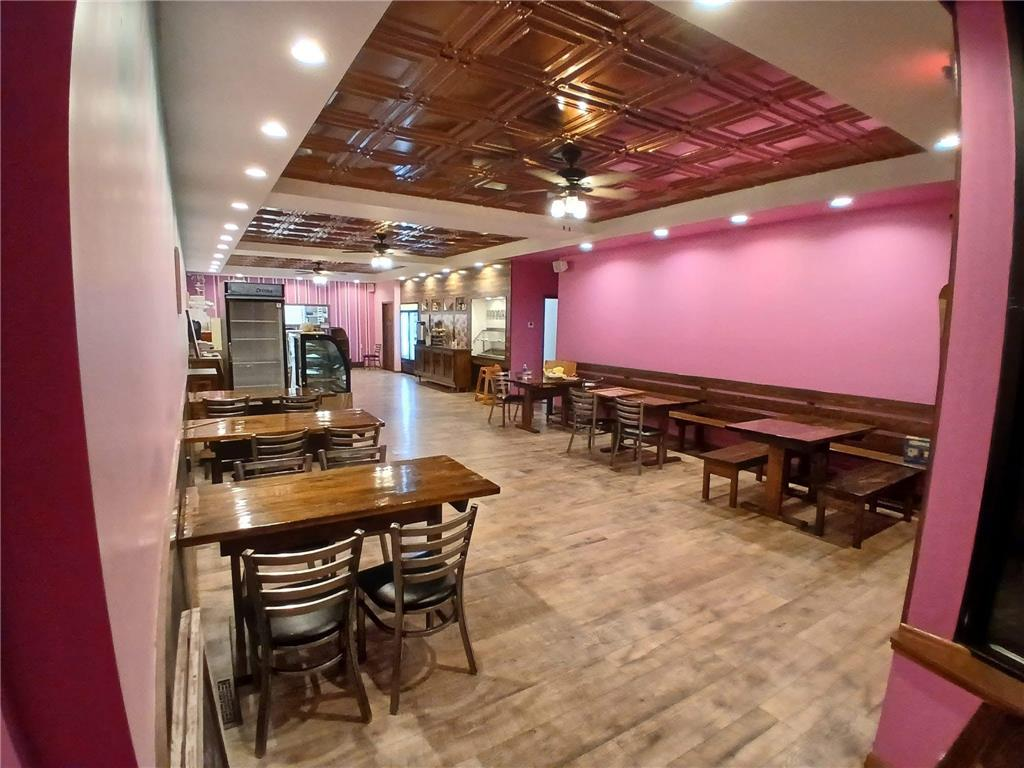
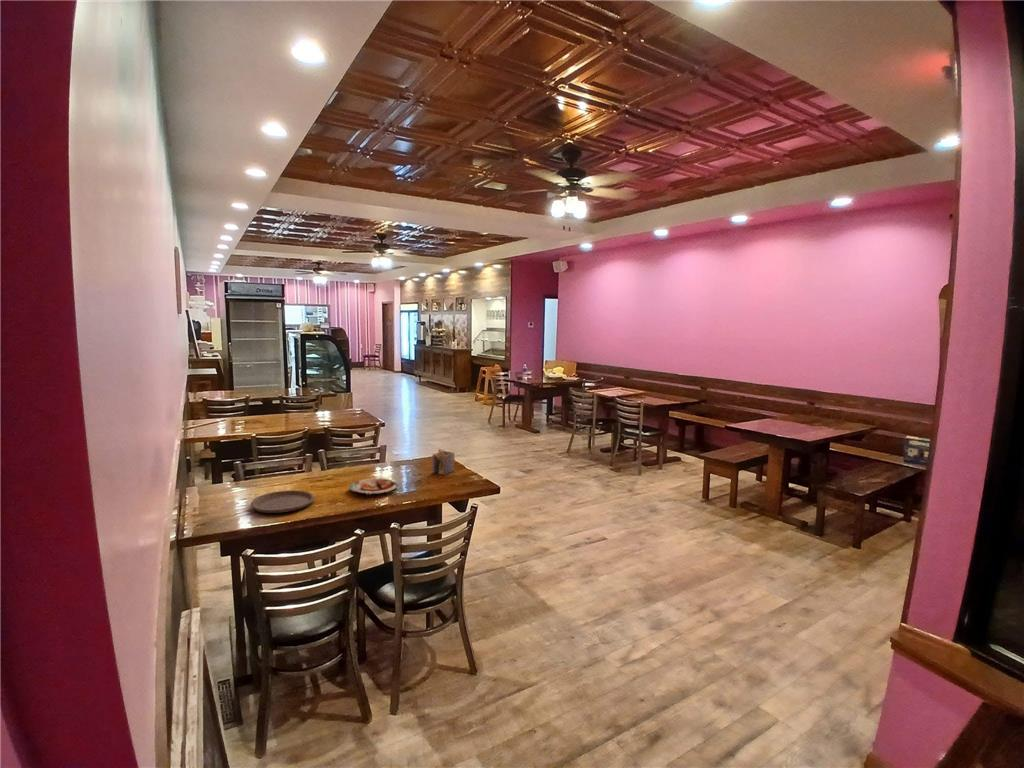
+ napkin holder [431,448,455,476]
+ plate [349,477,399,496]
+ plate [250,489,315,514]
